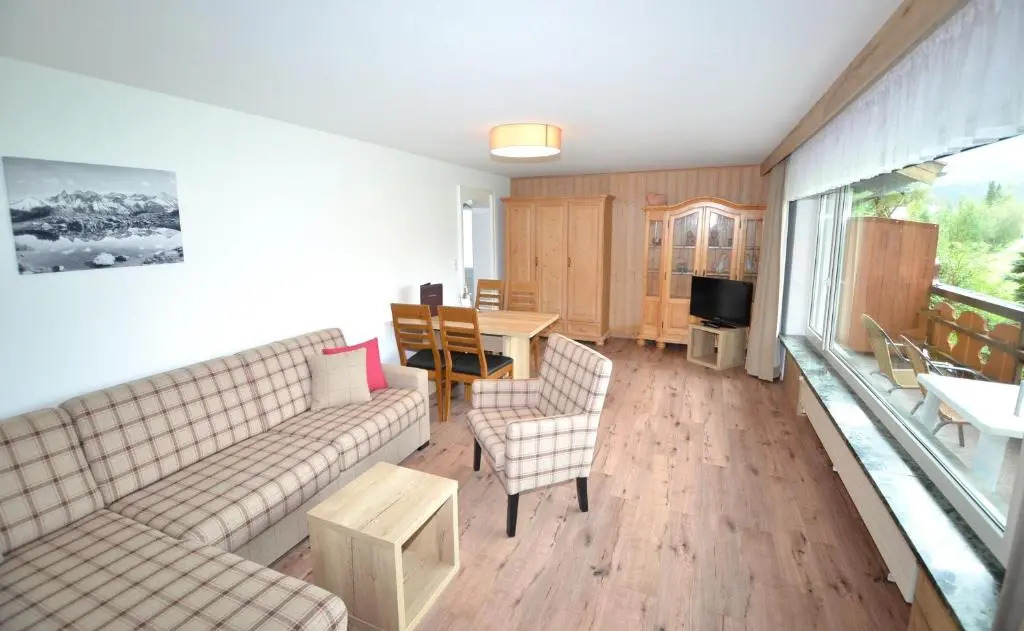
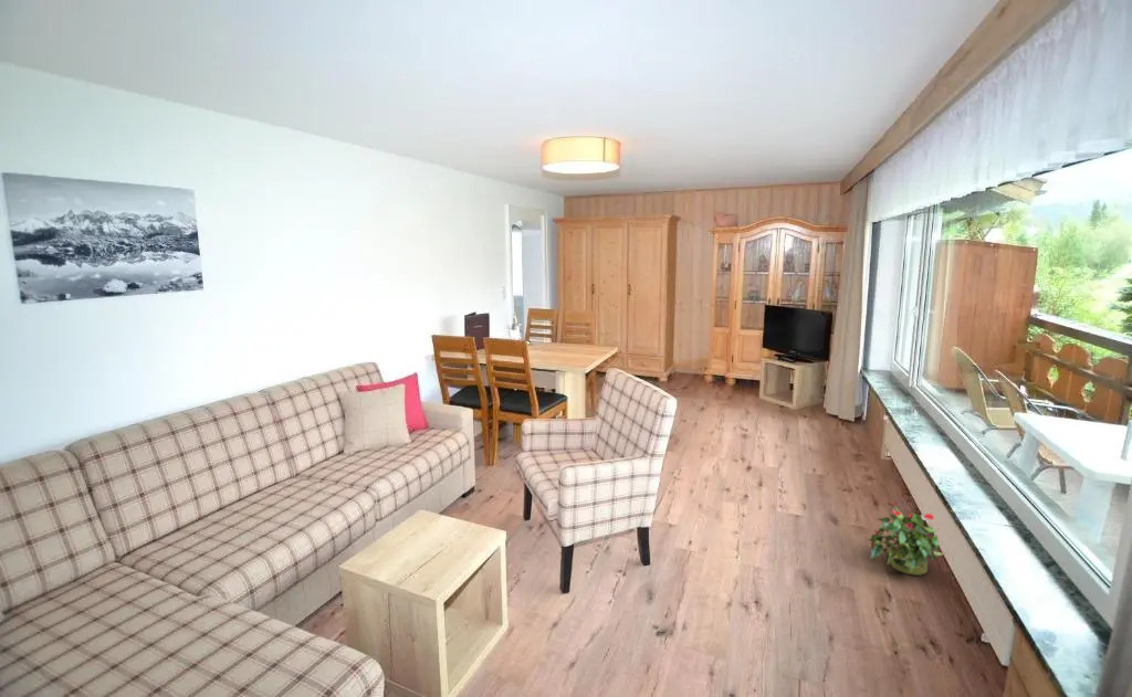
+ potted plant [868,500,945,577]
